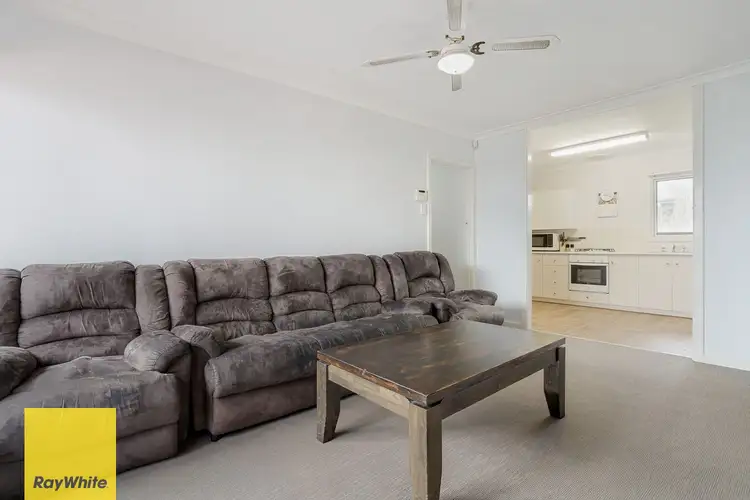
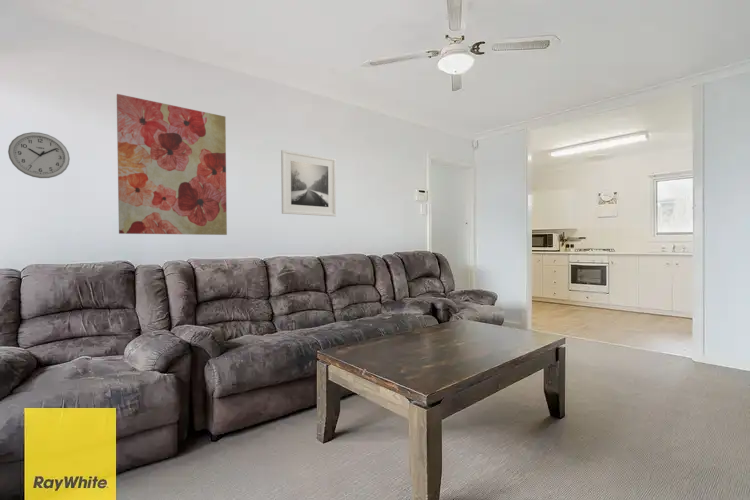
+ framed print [280,149,337,217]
+ wall art [116,93,228,236]
+ wall clock [7,131,71,179]
